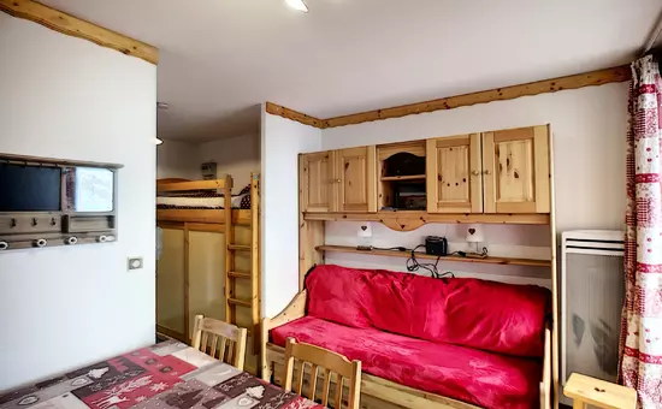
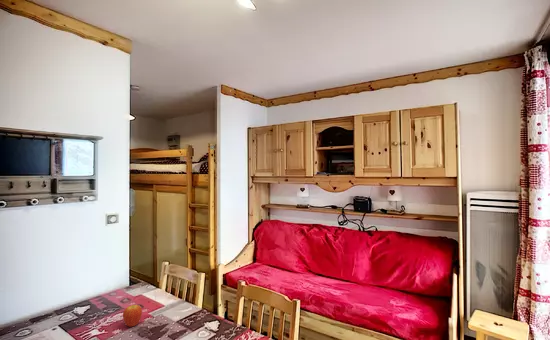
+ fruit [122,304,143,328]
